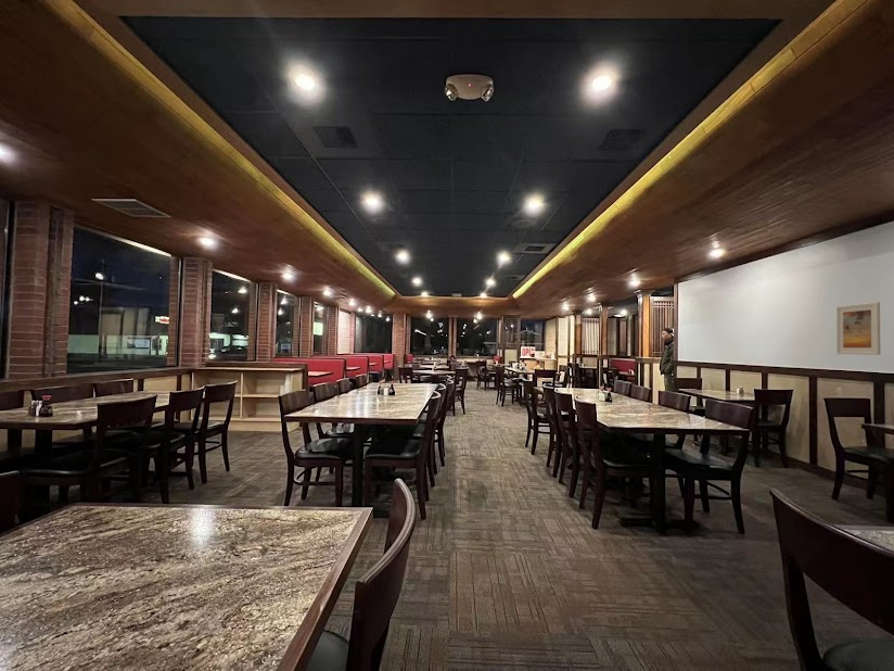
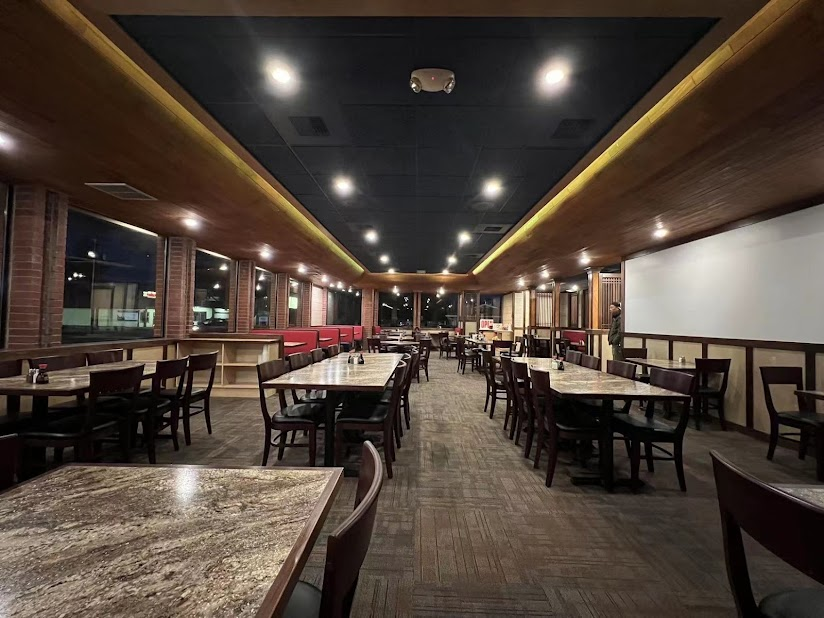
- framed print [835,301,881,356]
